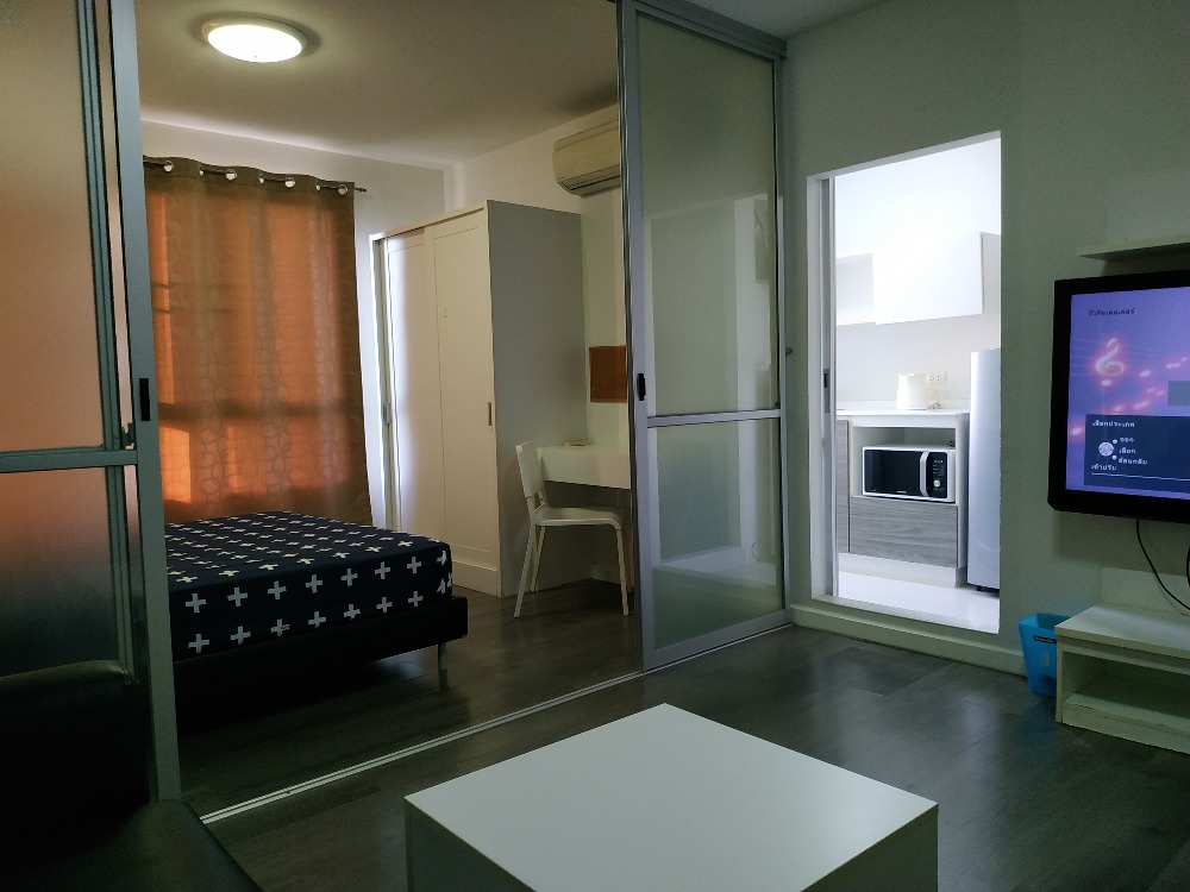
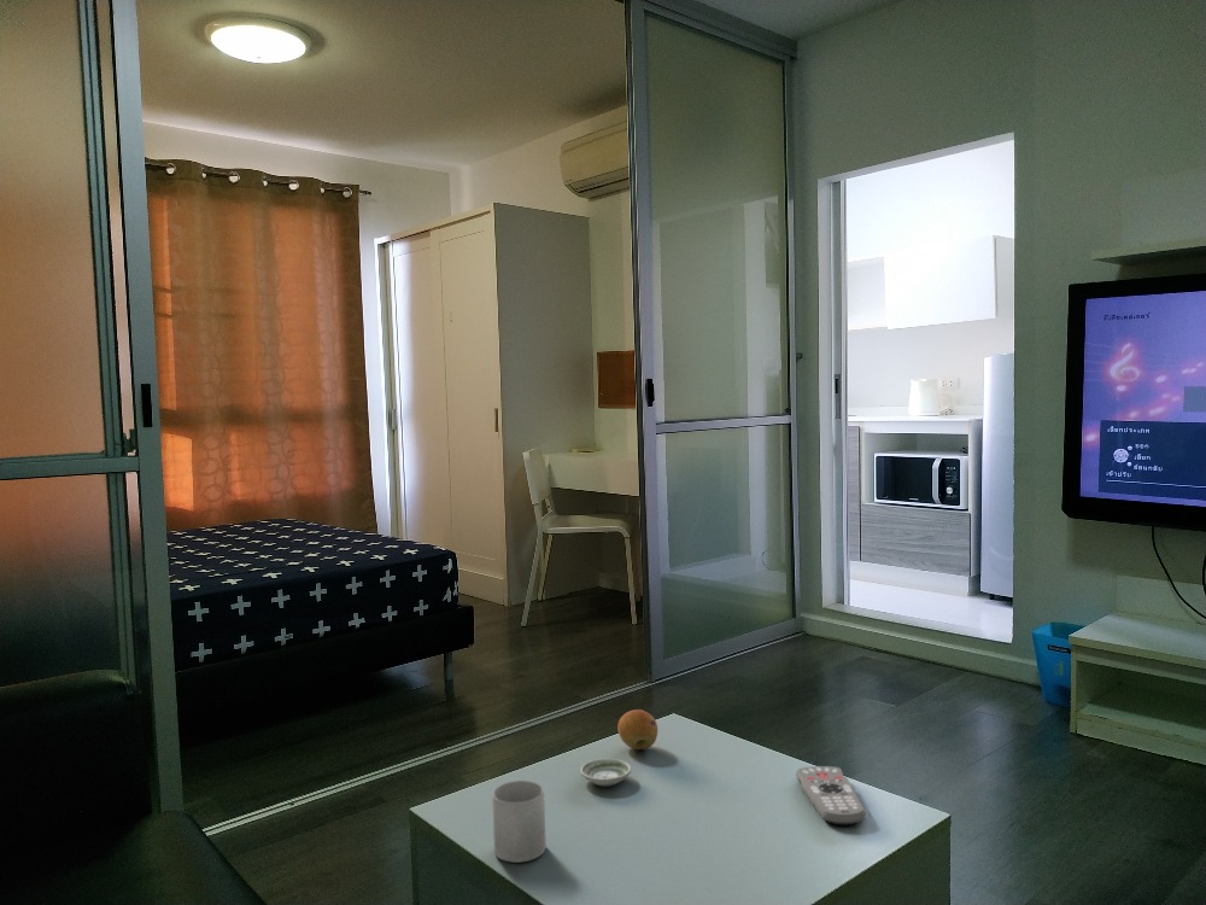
+ saucer [579,758,632,788]
+ fruit [616,708,658,751]
+ mug [491,780,548,864]
+ remote control [795,765,867,827]
